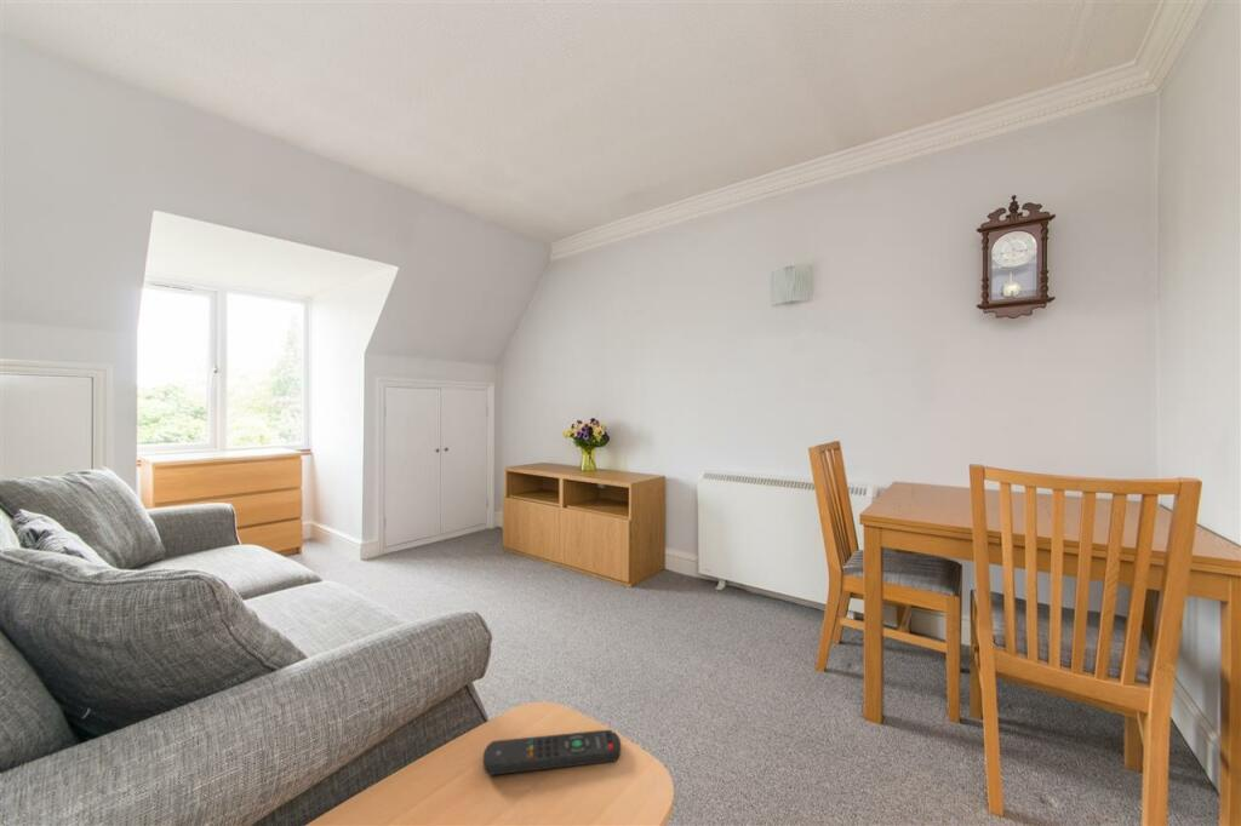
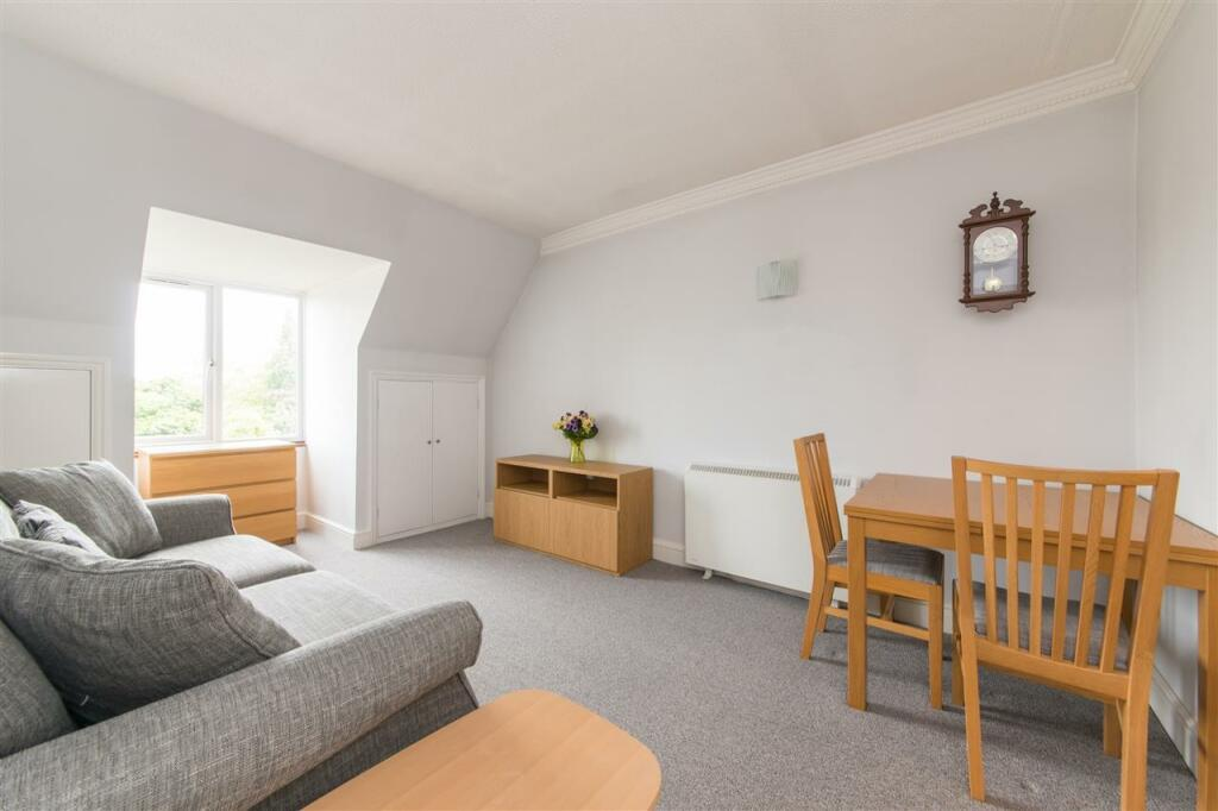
- remote control [482,728,622,776]
